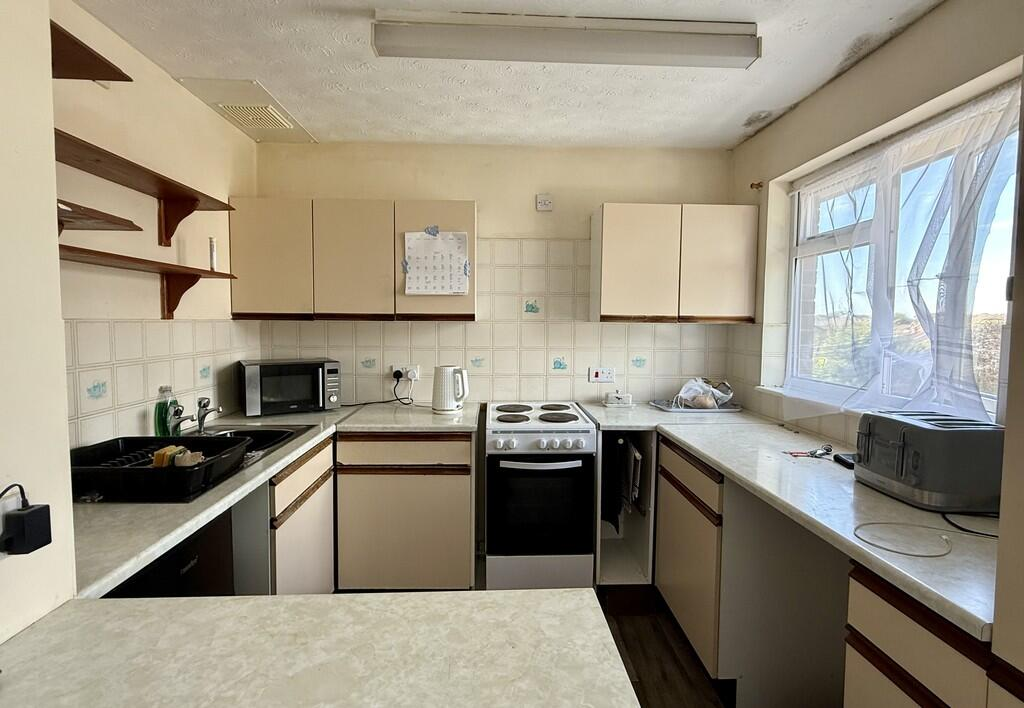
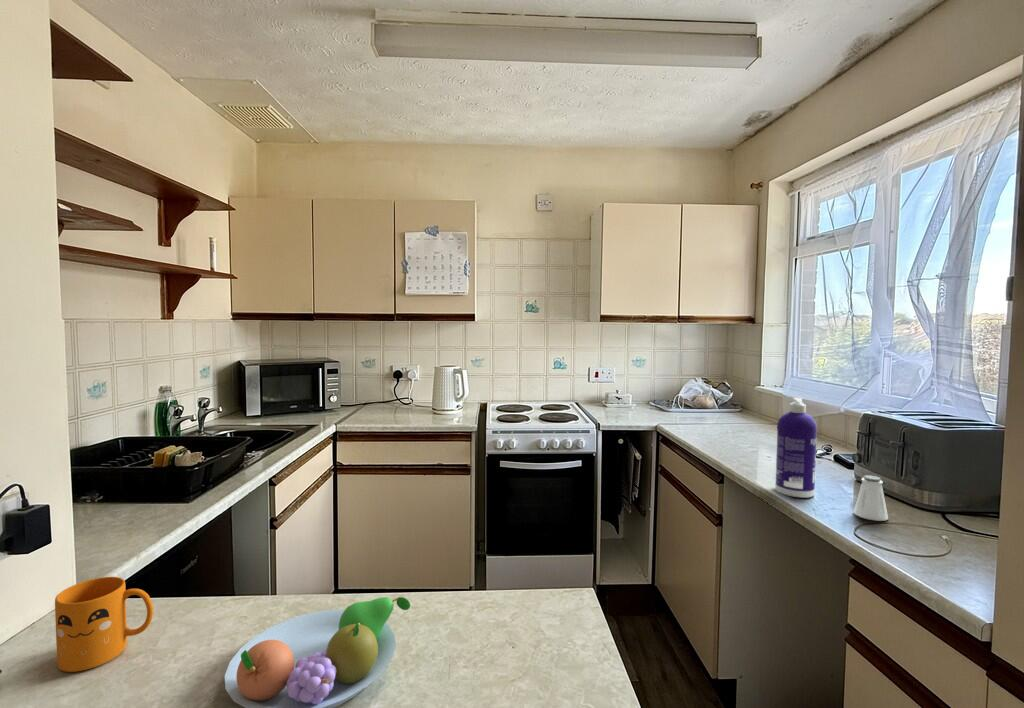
+ spray bottle [775,397,818,499]
+ mug [54,576,154,673]
+ fruit bowl [224,596,411,708]
+ saltshaker [853,474,889,522]
